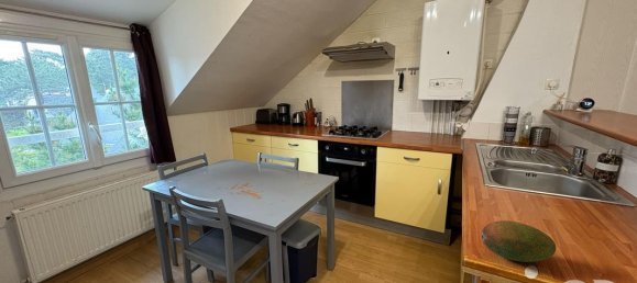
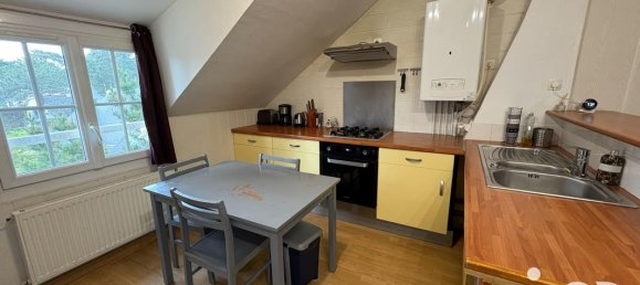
- fruit [480,219,557,263]
